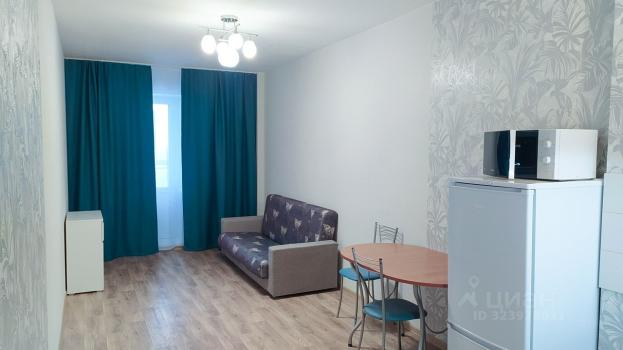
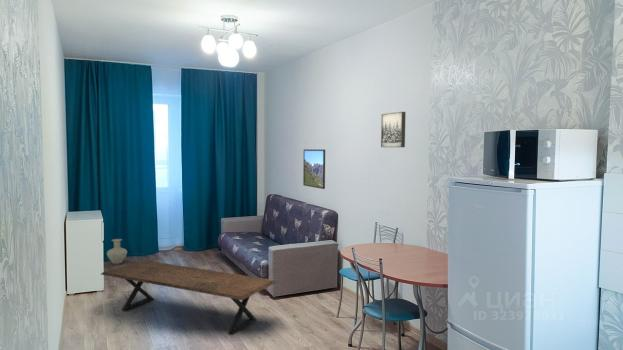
+ coffee table [100,259,277,336]
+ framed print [302,148,326,190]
+ wall art [380,111,407,148]
+ vase [106,238,128,265]
